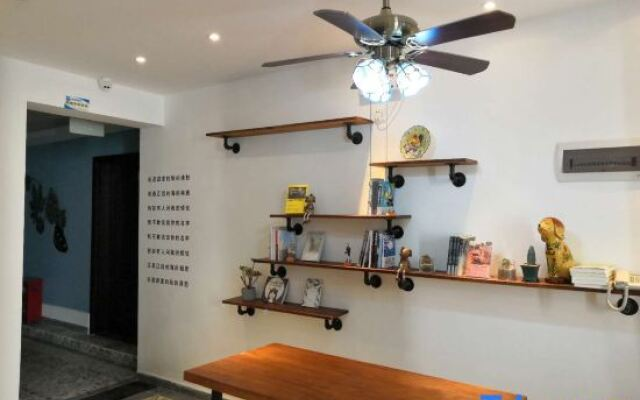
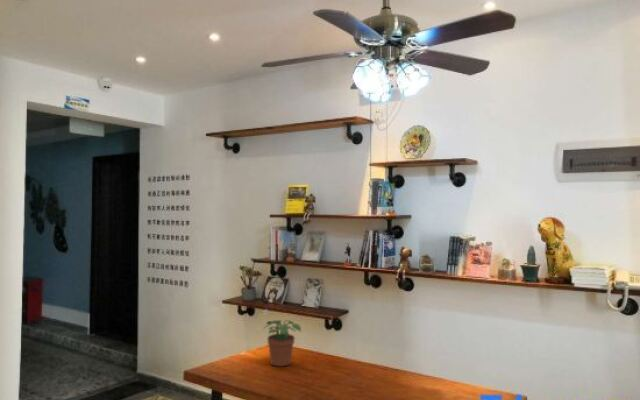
+ potted plant [262,319,302,367]
